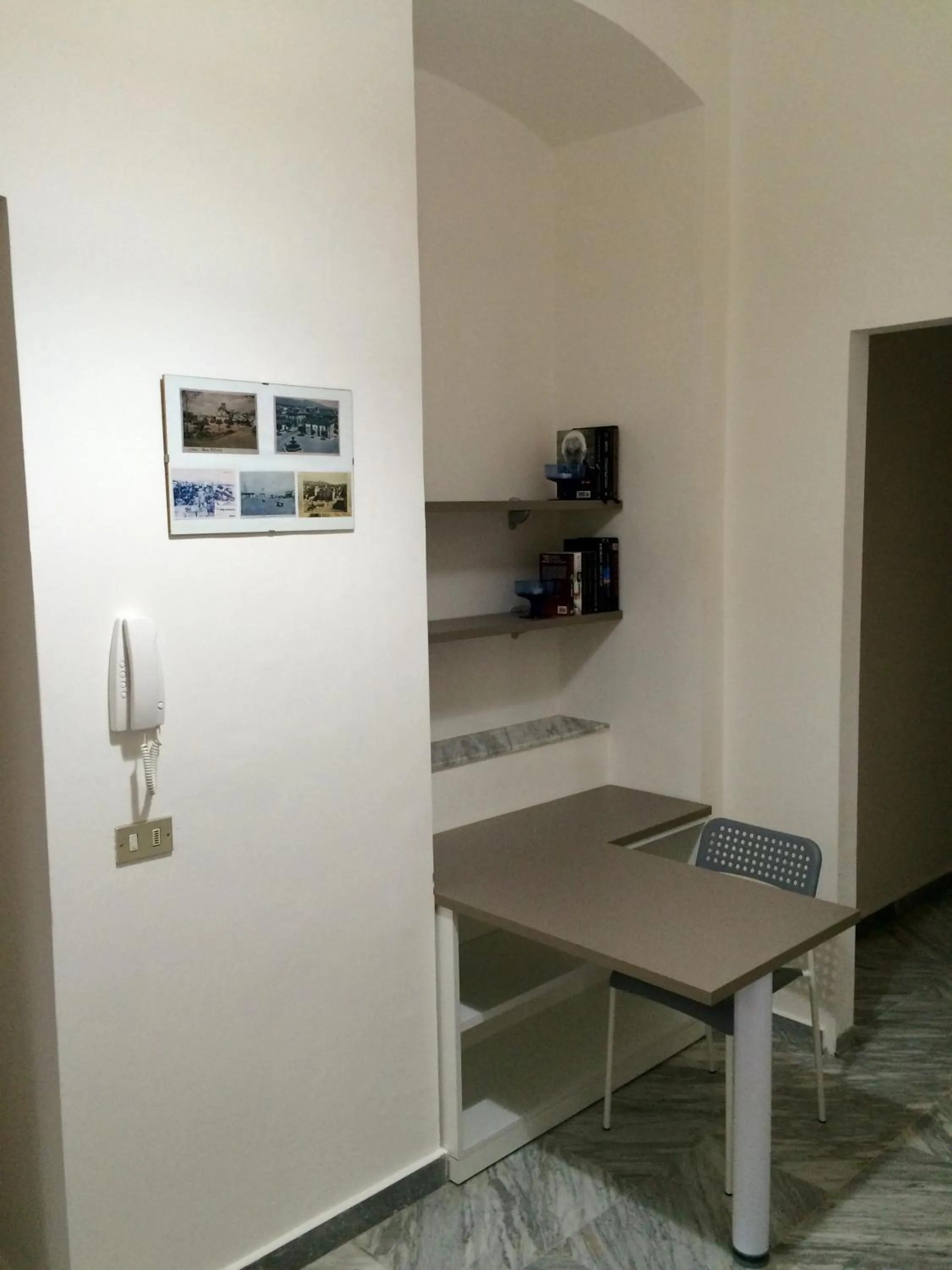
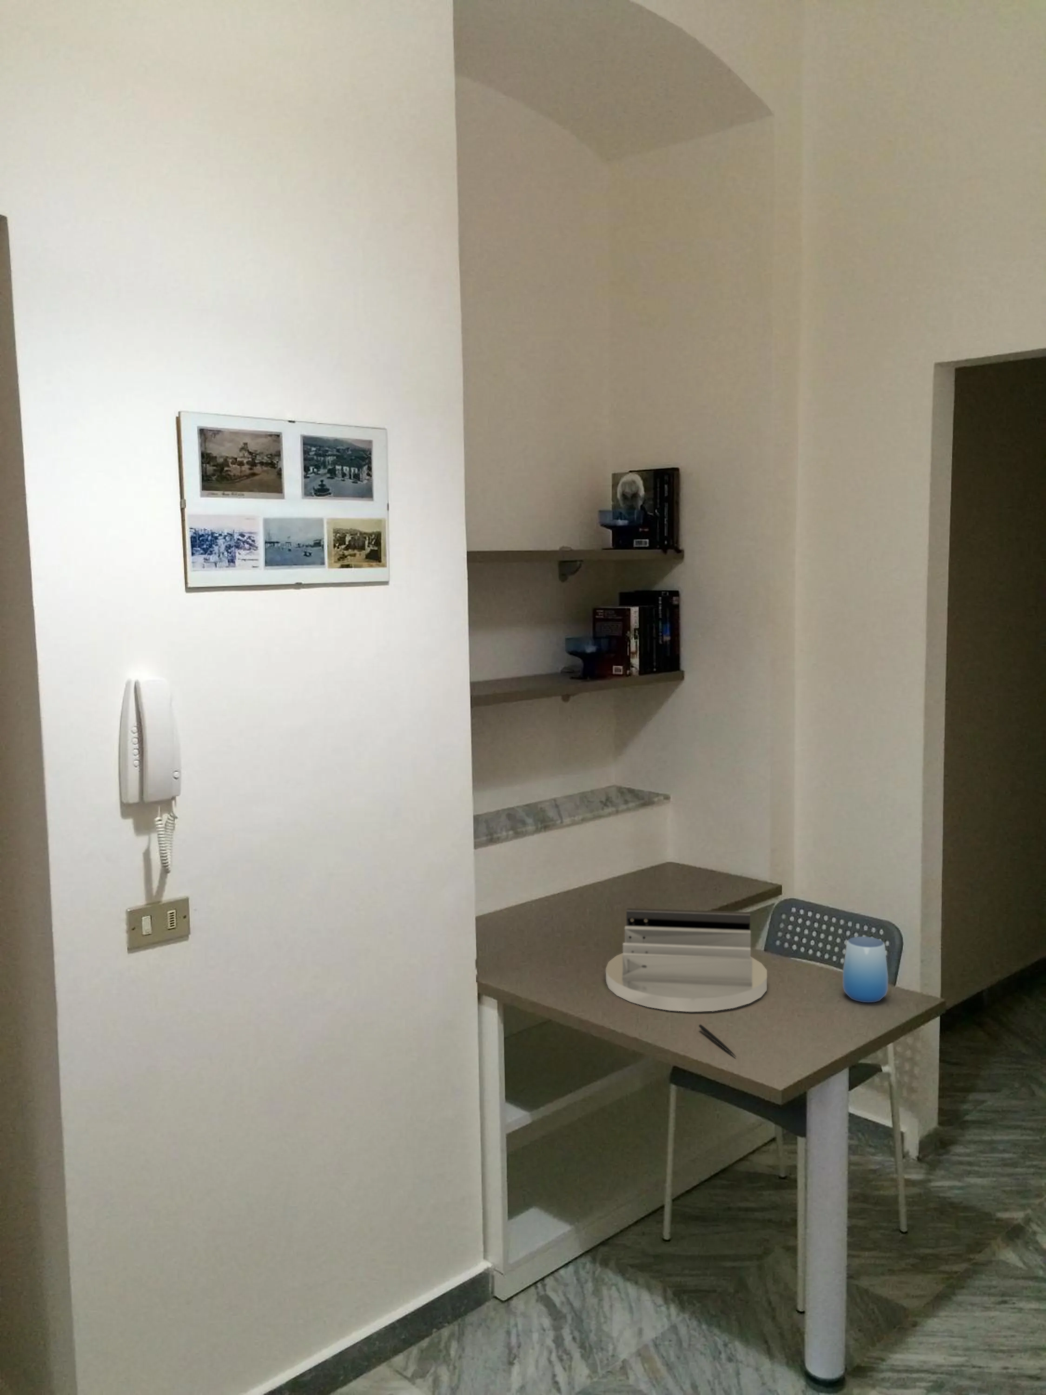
+ cup [843,936,889,1003]
+ desk organizer [605,907,768,1013]
+ pen [699,1024,737,1058]
